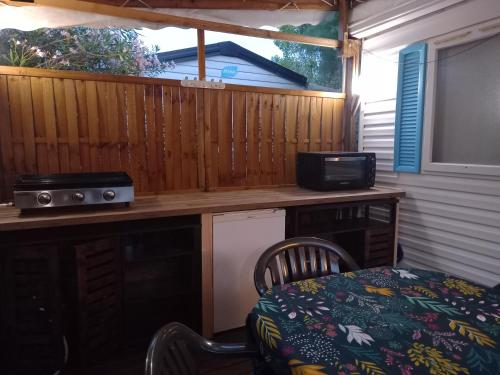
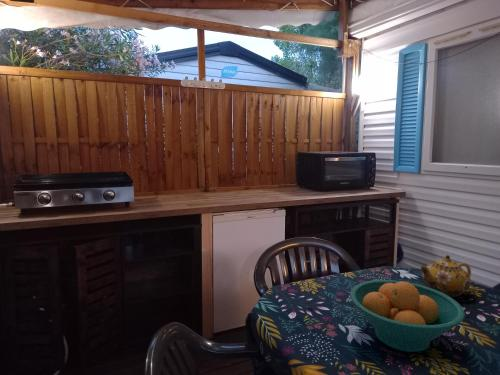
+ fruit bowl [349,279,466,353]
+ teapot [419,254,472,298]
